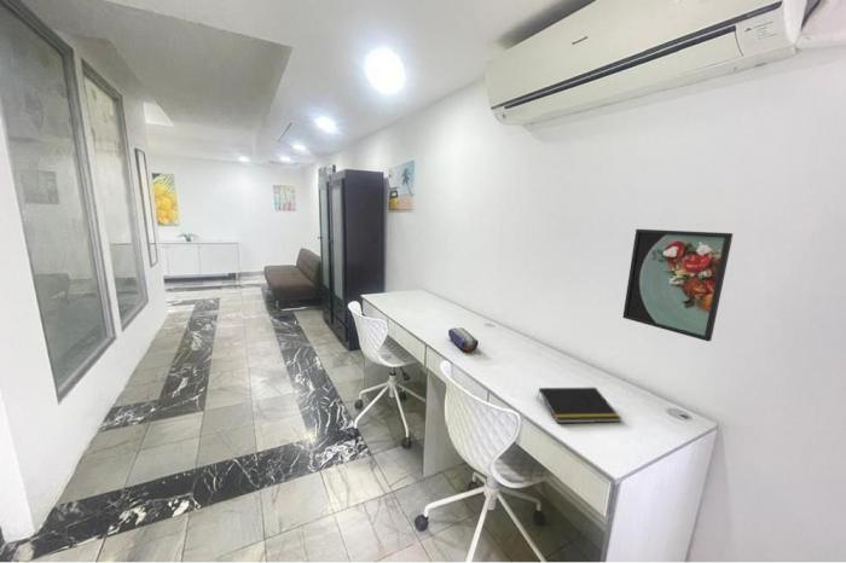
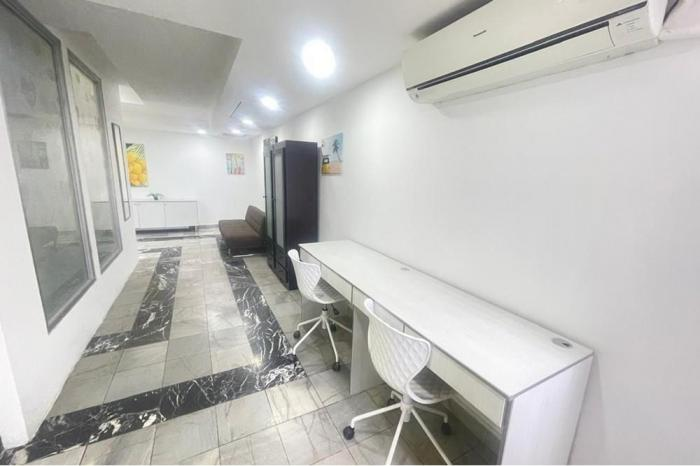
- pencil case [447,326,480,353]
- notepad [535,387,622,424]
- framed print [621,228,734,342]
